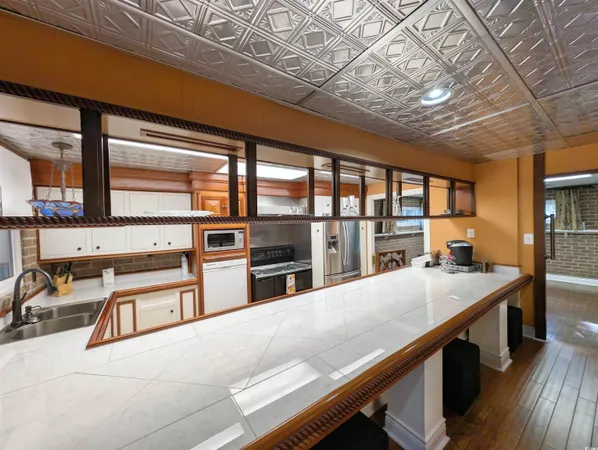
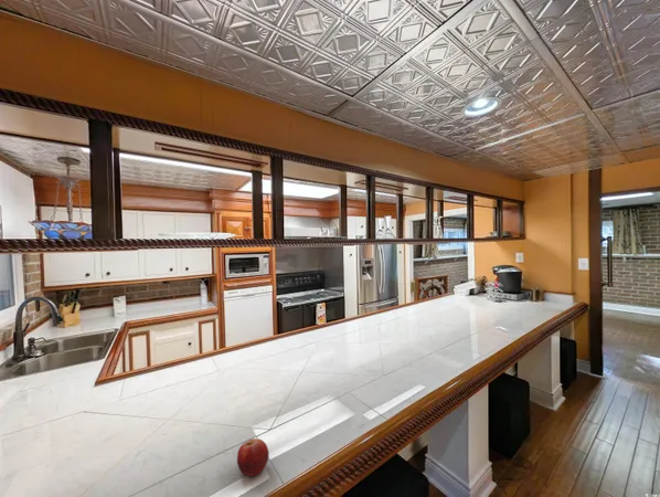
+ fruit [236,437,269,477]
